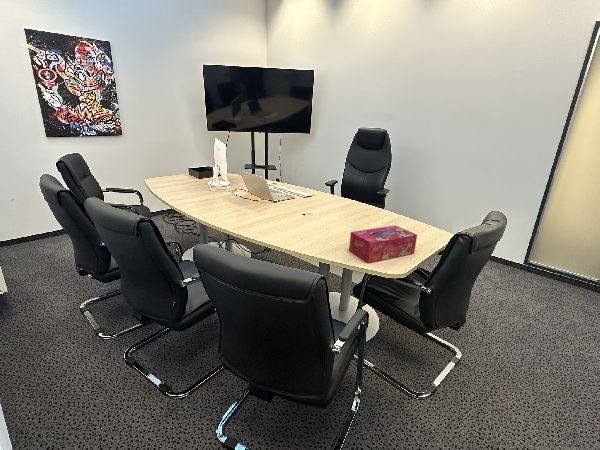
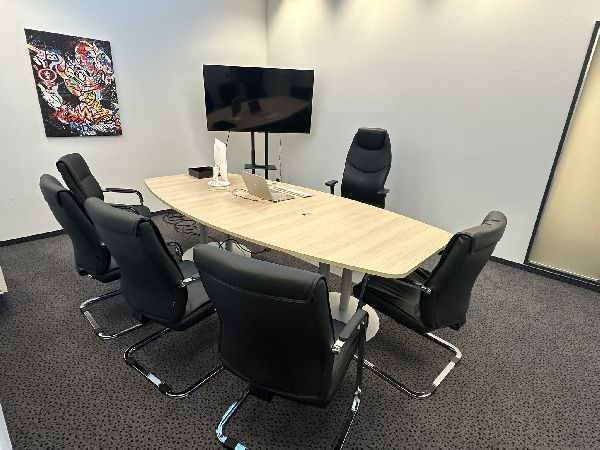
- tissue box [348,225,418,264]
